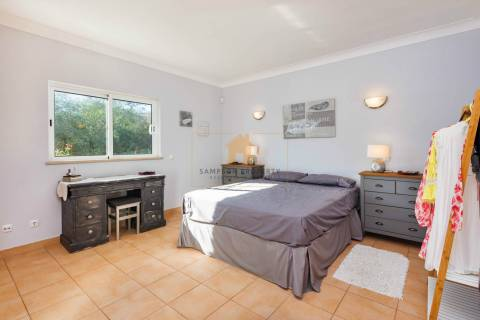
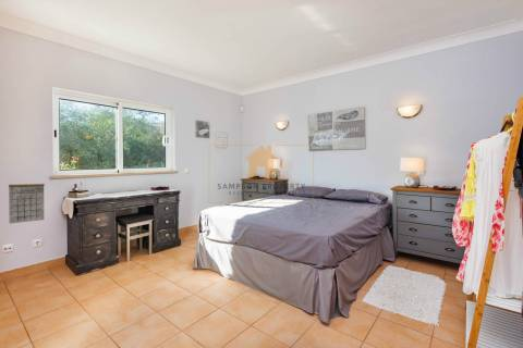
+ calendar [8,175,46,225]
